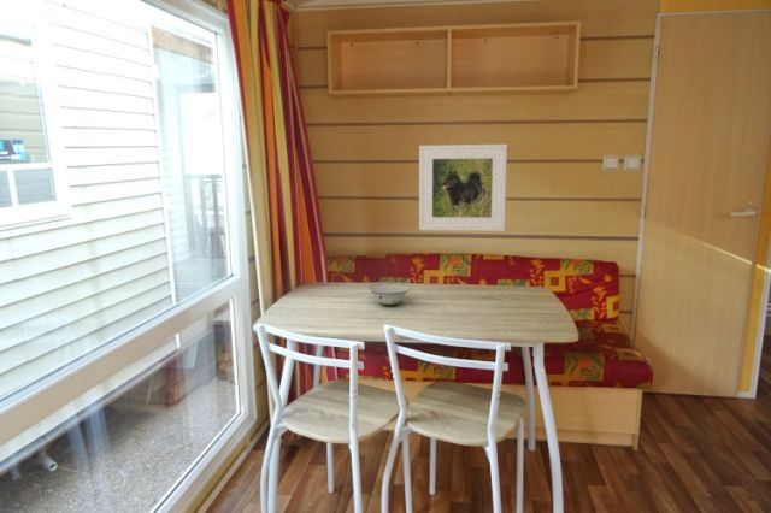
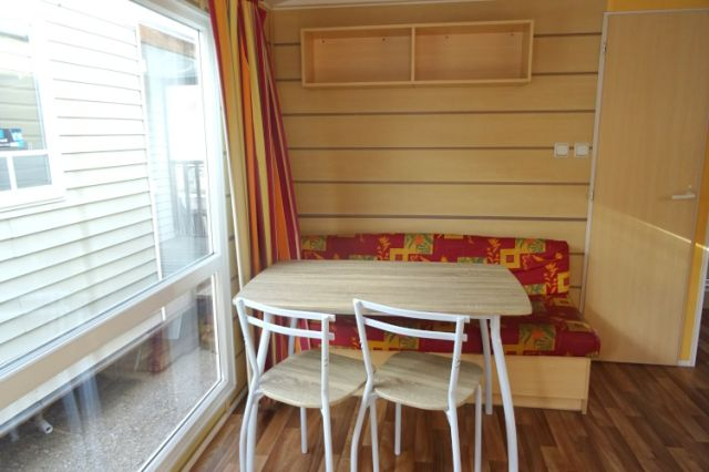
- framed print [418,143,508,232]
- bowl [365,281,414,307]
